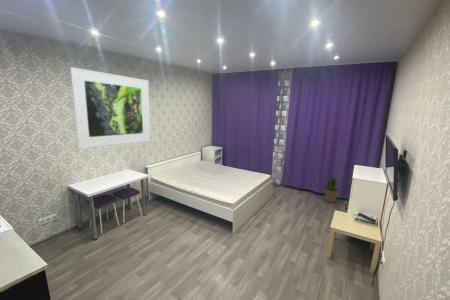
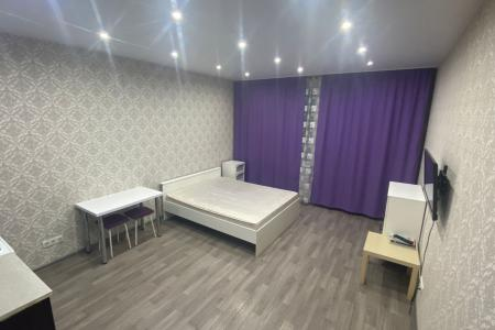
- potted plant [323,176,342,204]
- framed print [69,66,151,149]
